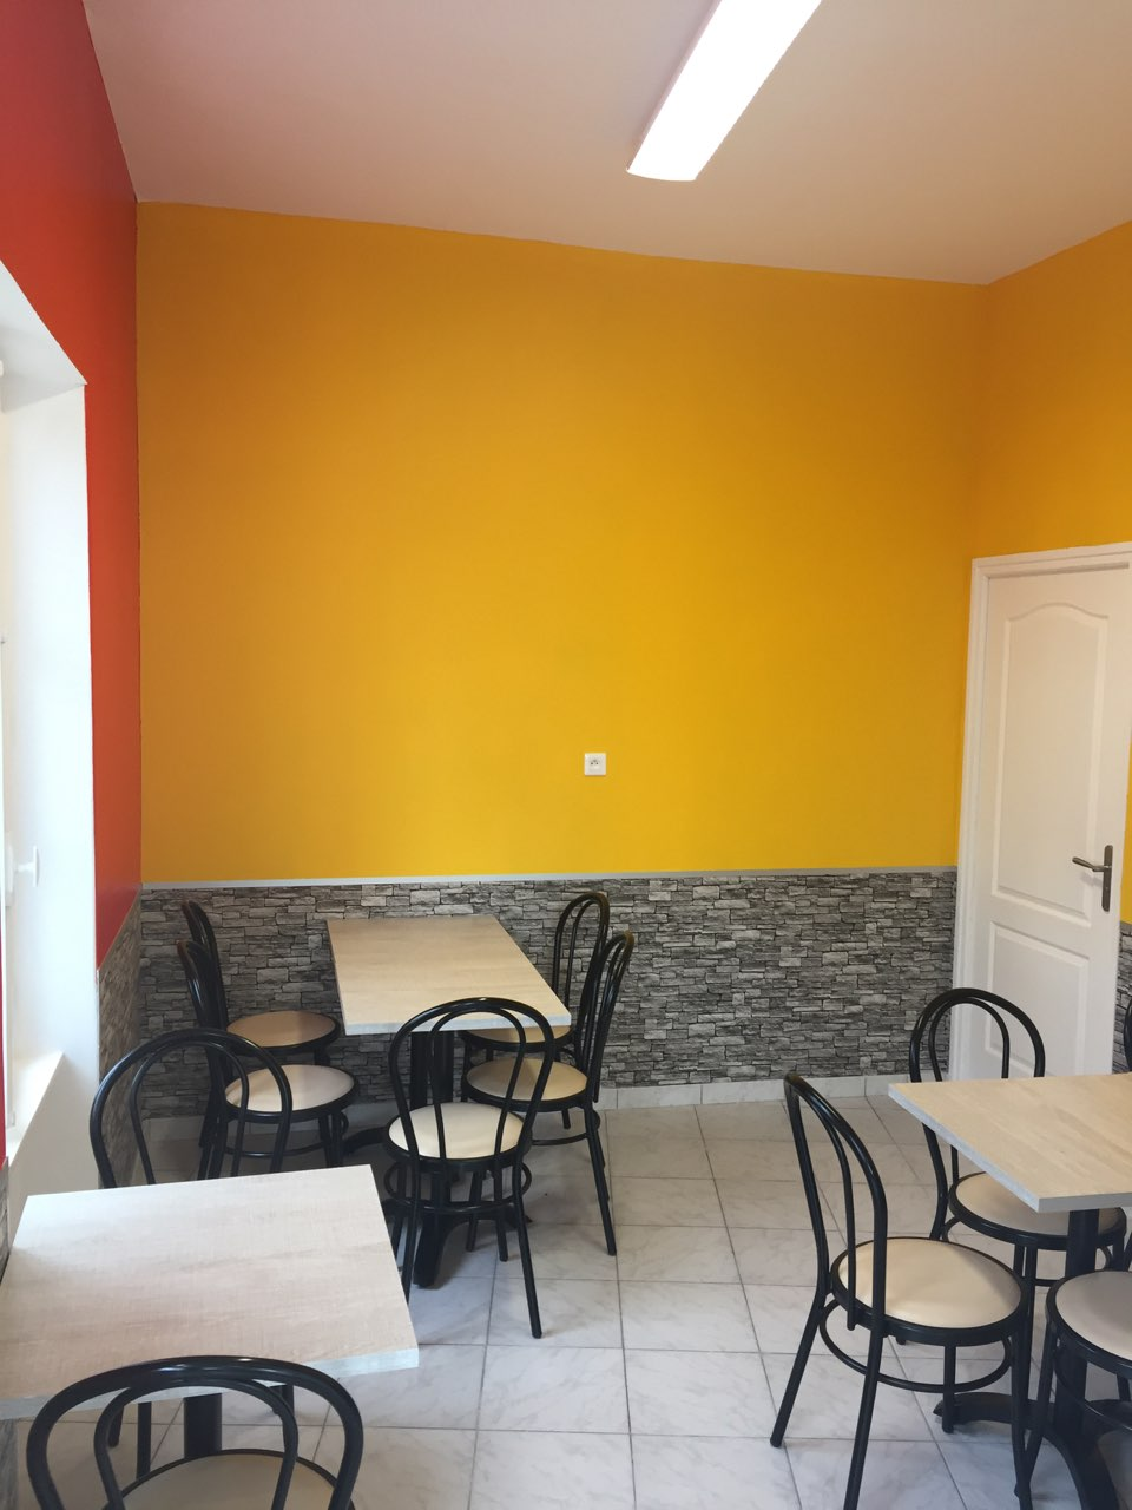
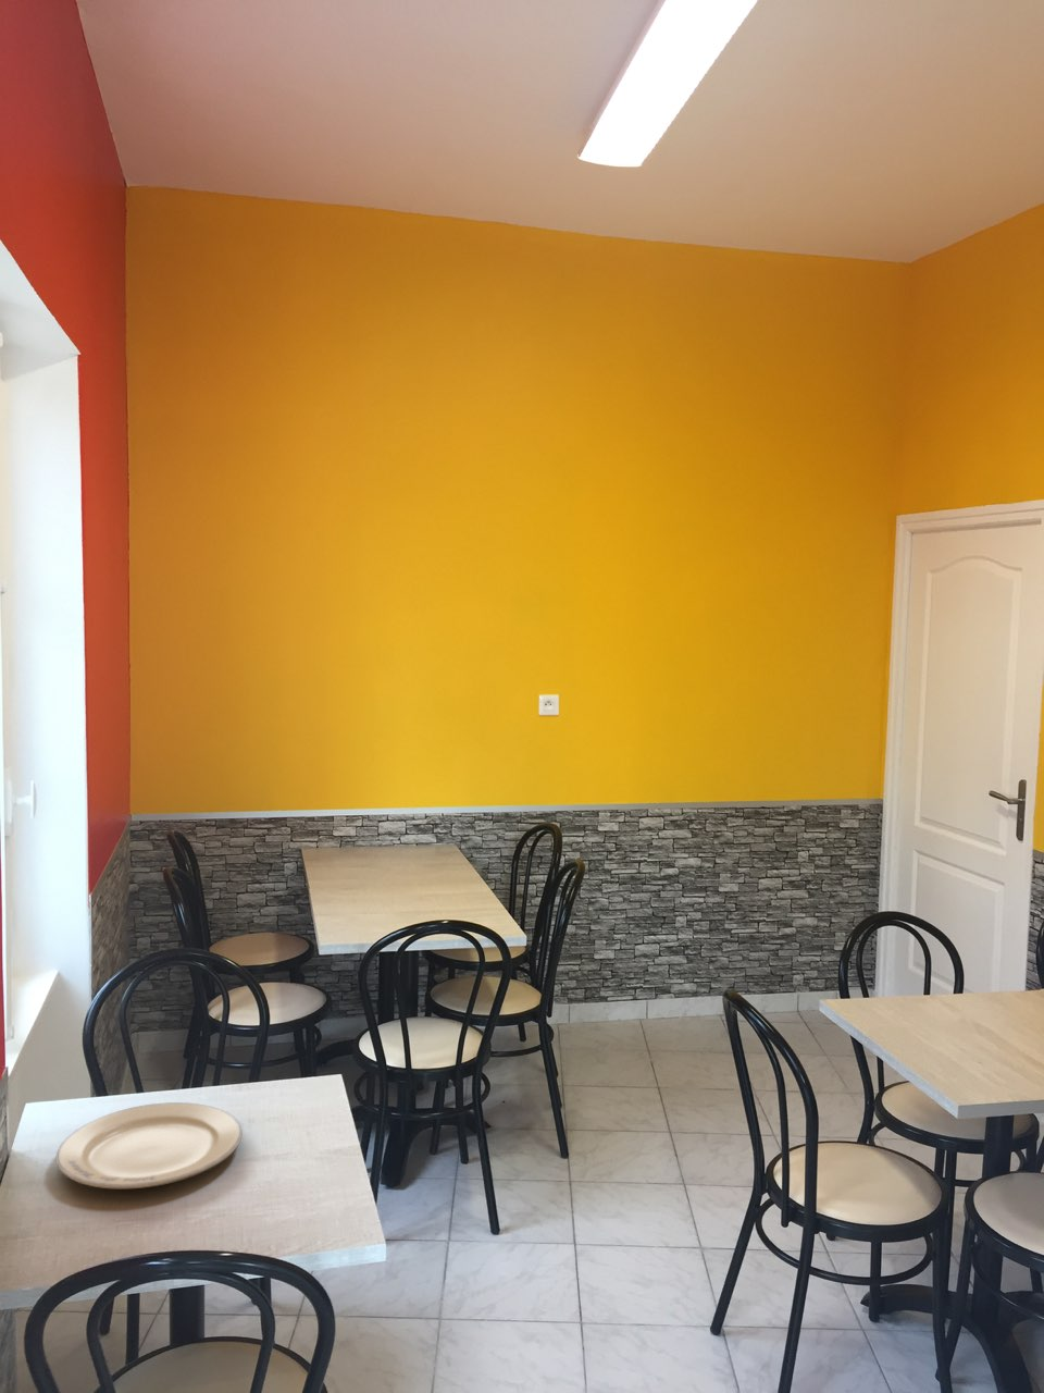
+ chinaware [56,1101,243,1189]
